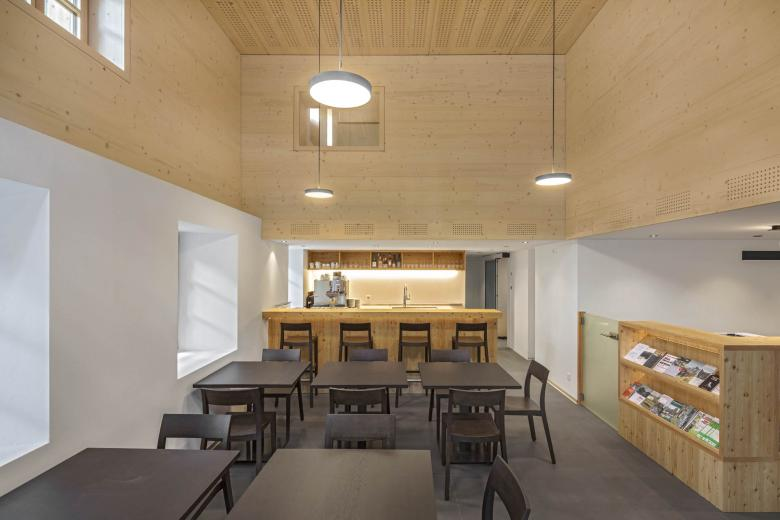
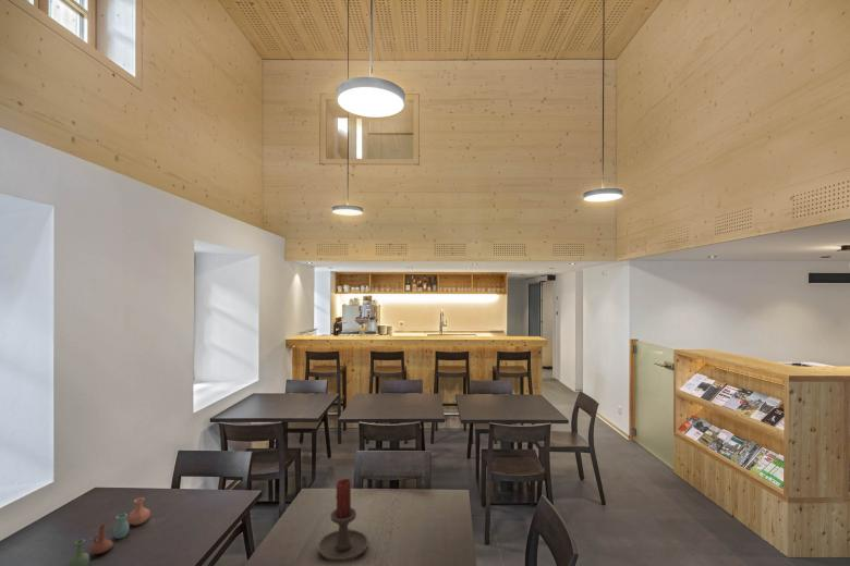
+ vase [68,496,151,566]
+ candle holder [317,478,369,563]
